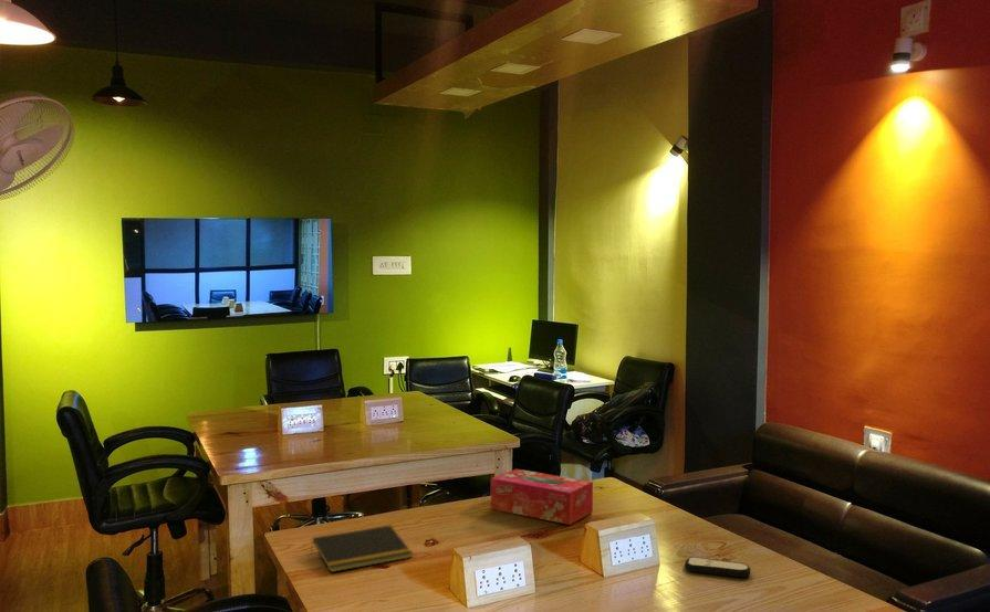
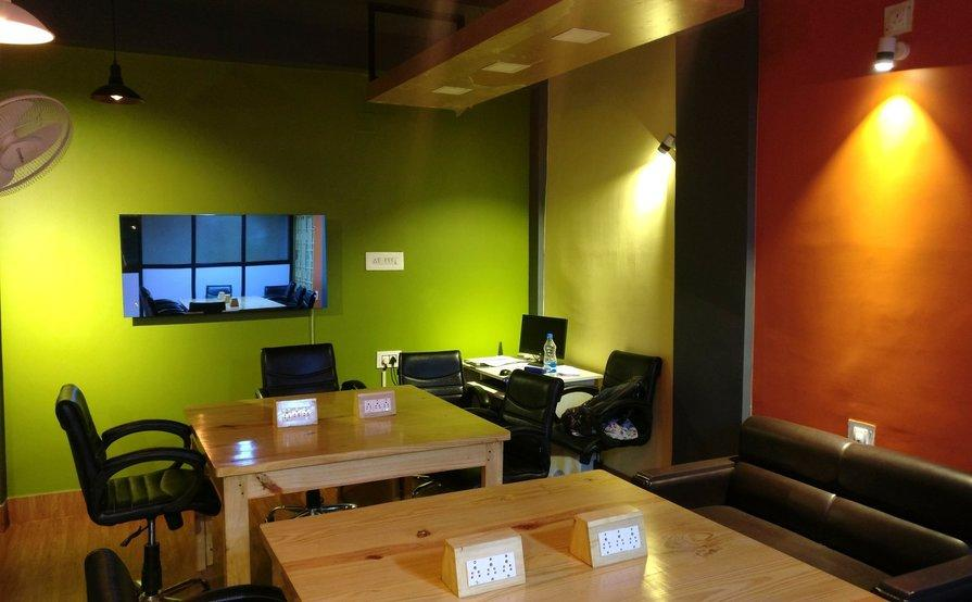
- remote control [684,556,752,579]
- tissue box [490,468,594,526]
- notepad [310,525,414,573]
